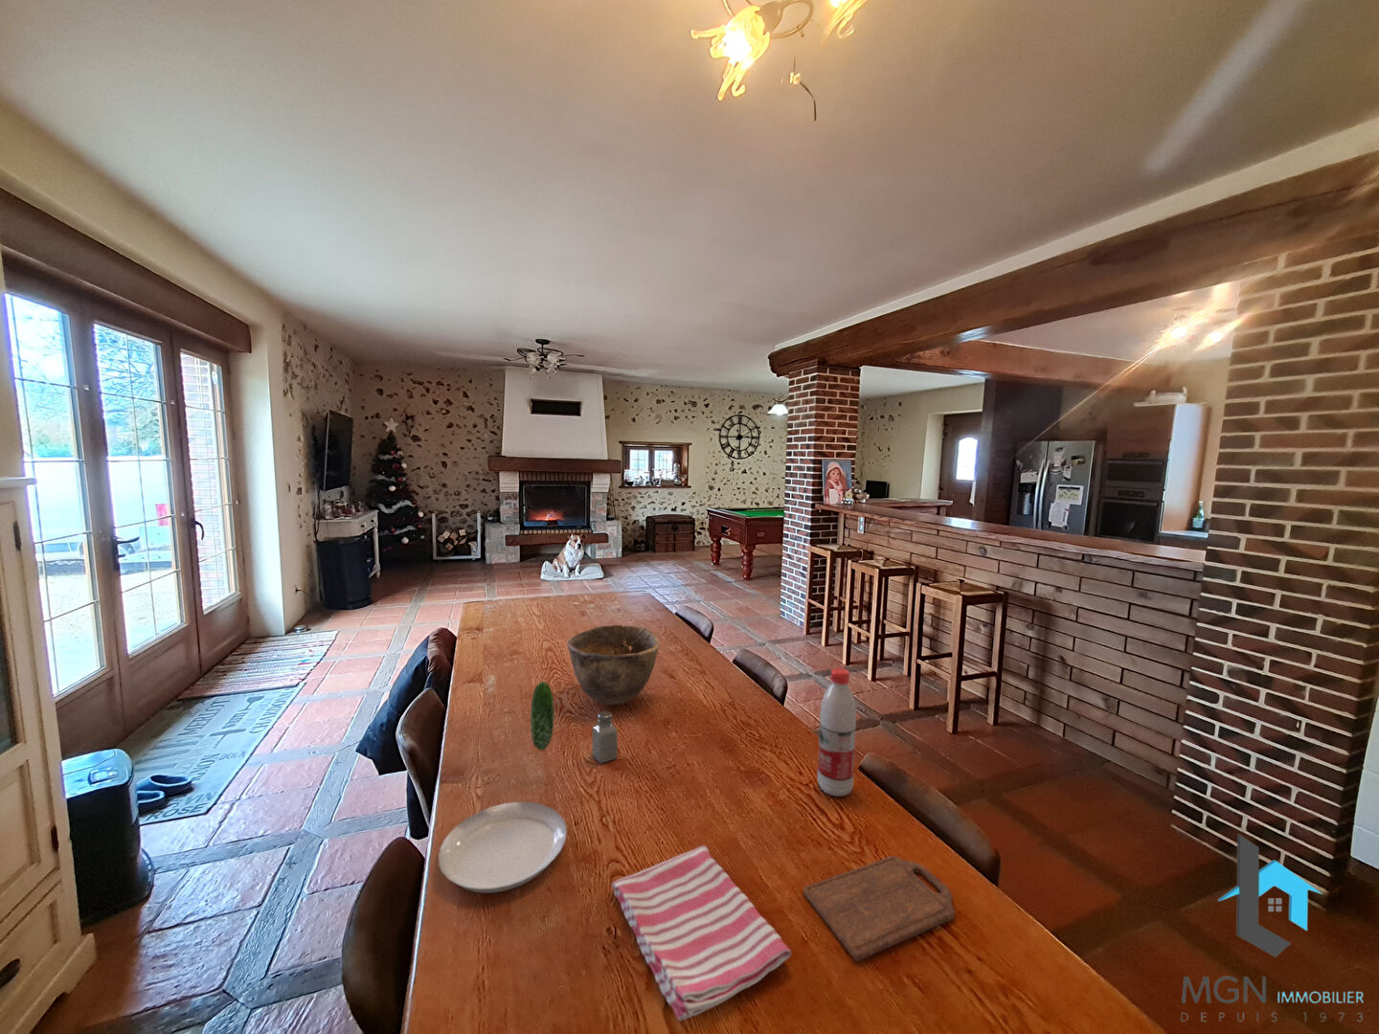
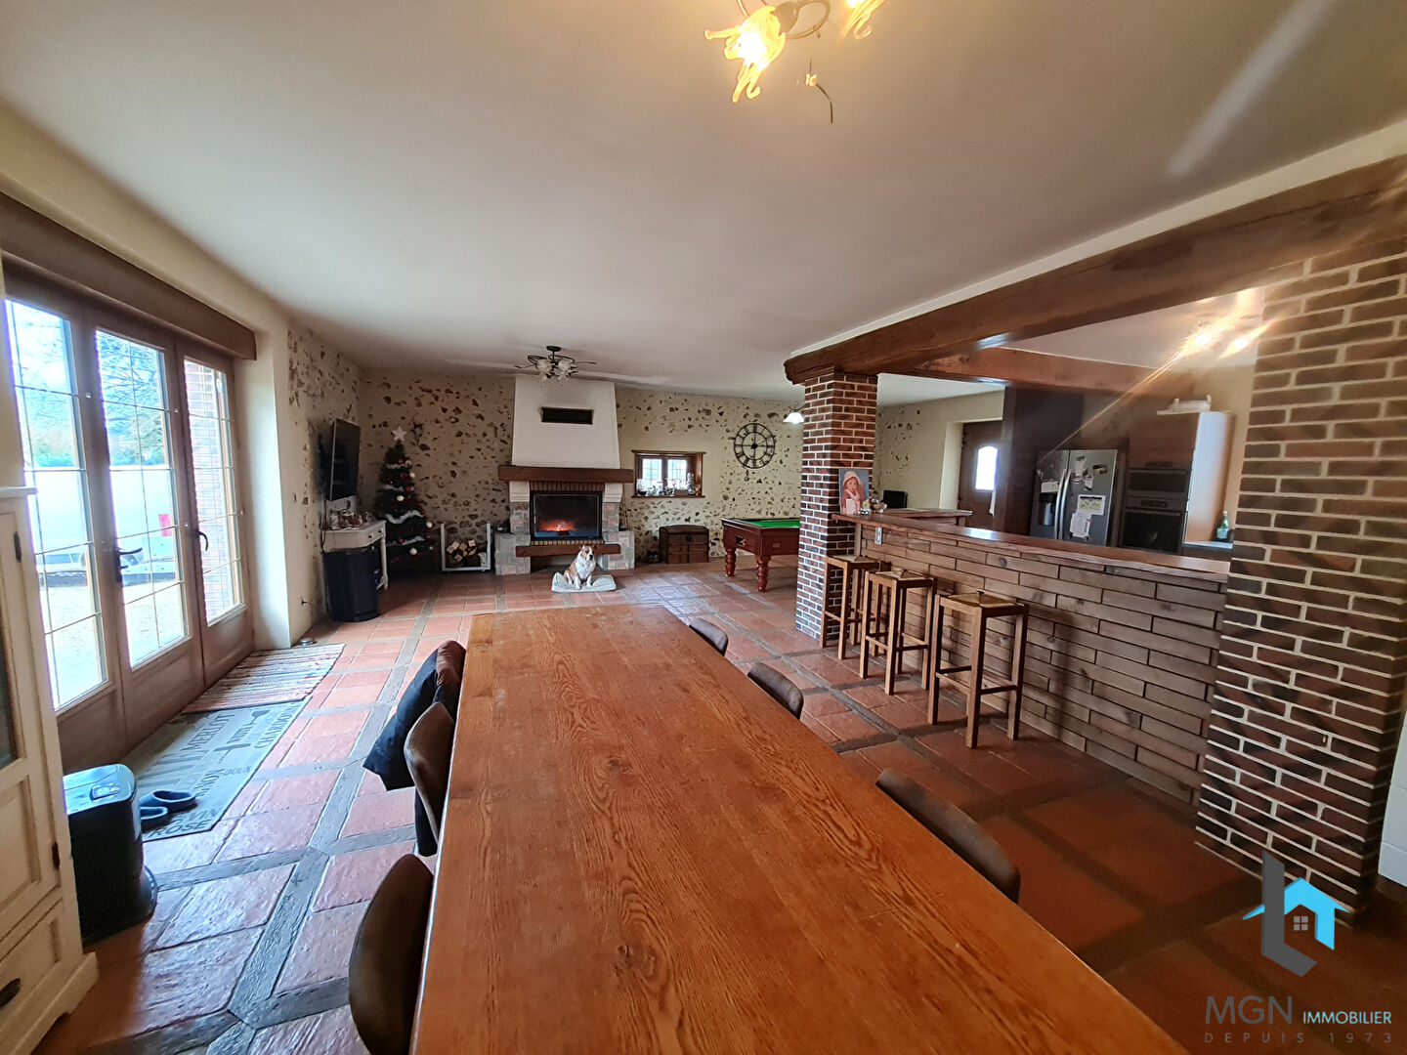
- saltshaker [592,710,619,764]
- plate [438,681,568,894]
- cutting board [802,855,956,962]
- bowl [567,625,661,706]
- water bottle [815,667,857,797]
- dish towel [611,844,792,1022]
